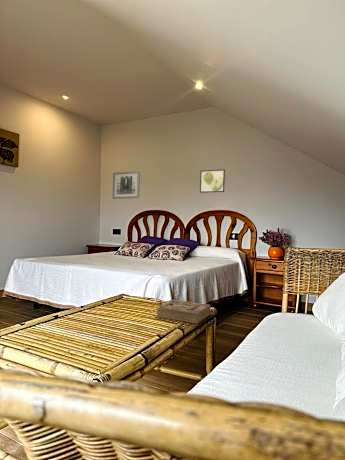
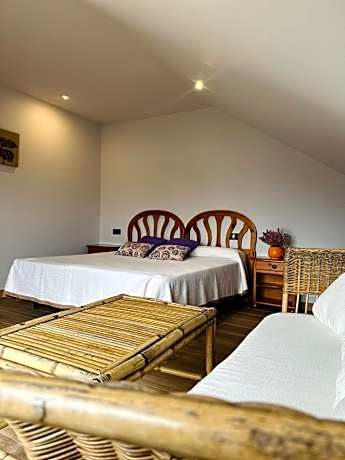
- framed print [199,168,226,194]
- wall art [112,170,141,200]
- book [155,298,211,324]
